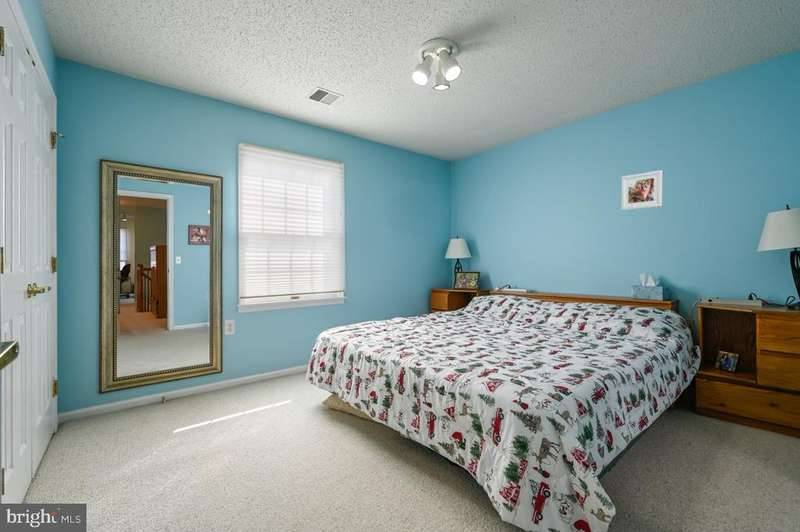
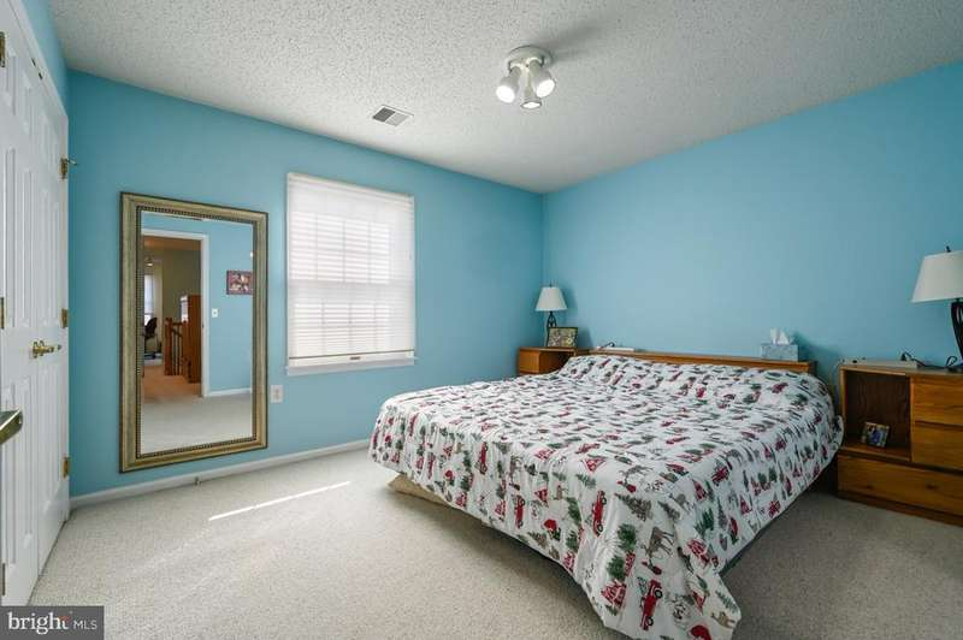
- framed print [620,169,663,211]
